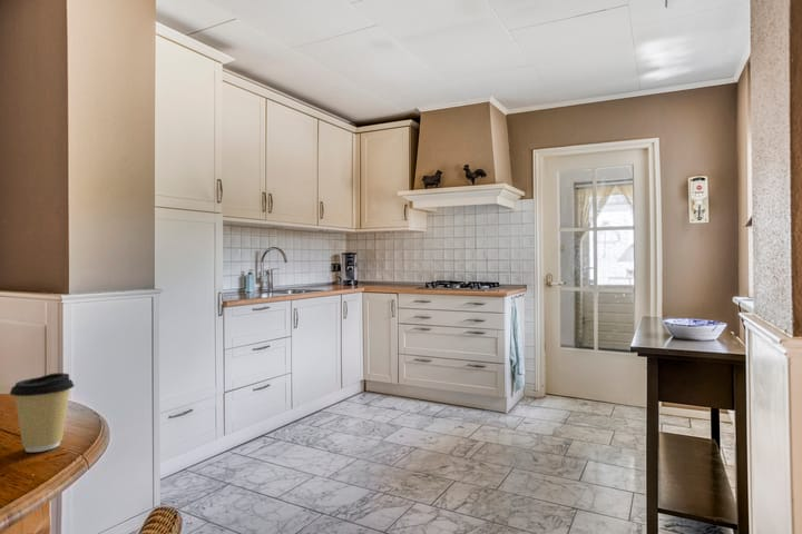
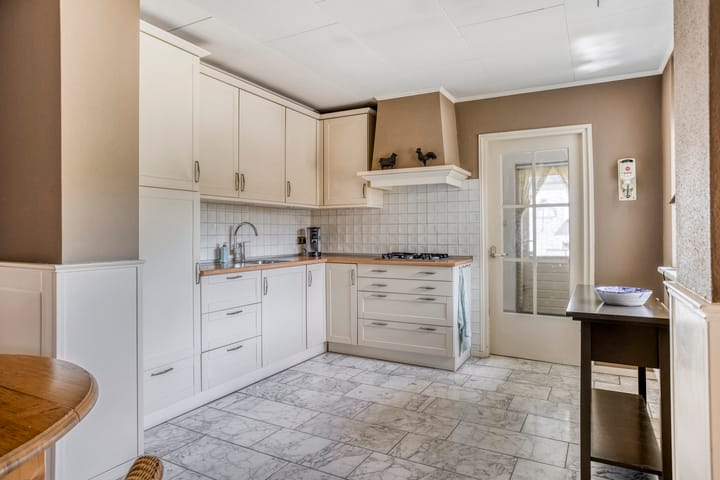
- coffee cup [9,372,76,453]
